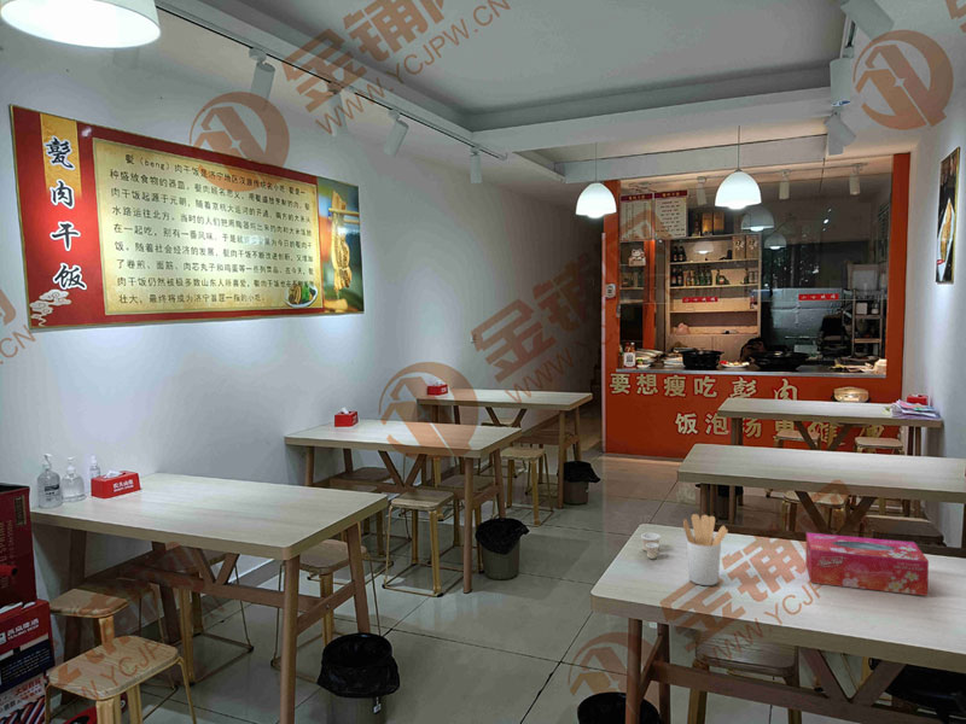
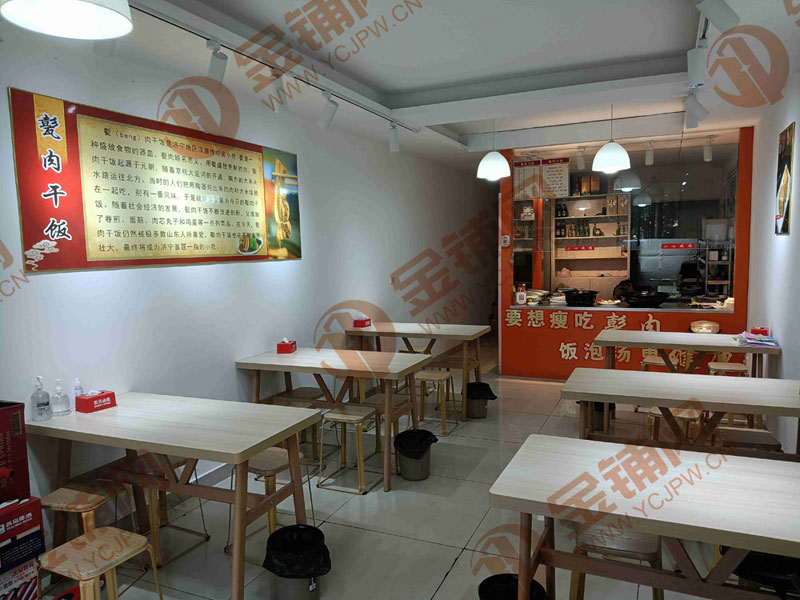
- paper cup [640,532,662,560]
- tissue box [804,531,930,597]
- utensil holder [682,513,729,586]
